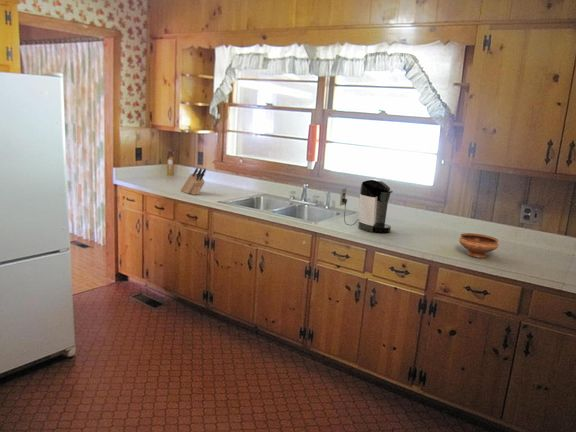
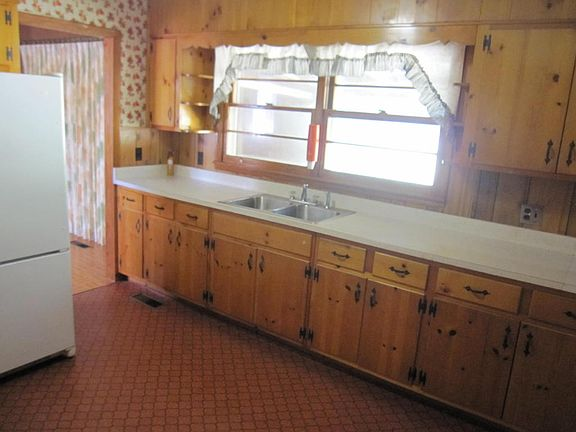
- coffee maker [339,178,394,234]
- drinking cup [458,232,500,259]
- knife block [180,167,207,196]
